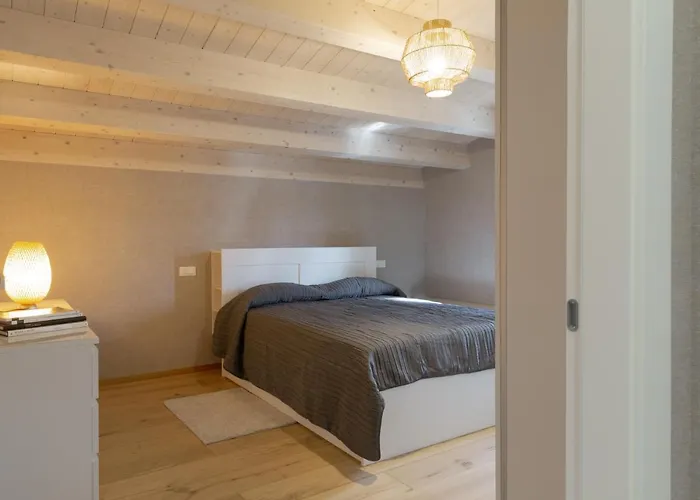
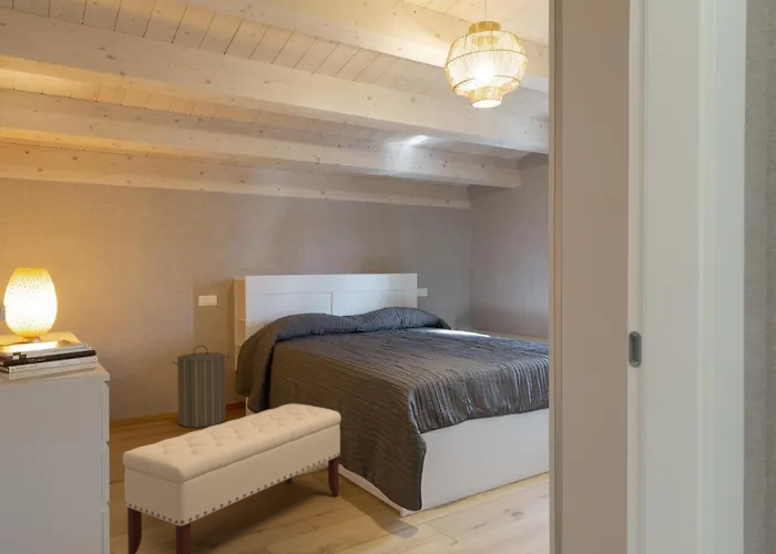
+ laundry hamper [171,345,231,429]
+ bench [122,402,343,554]
